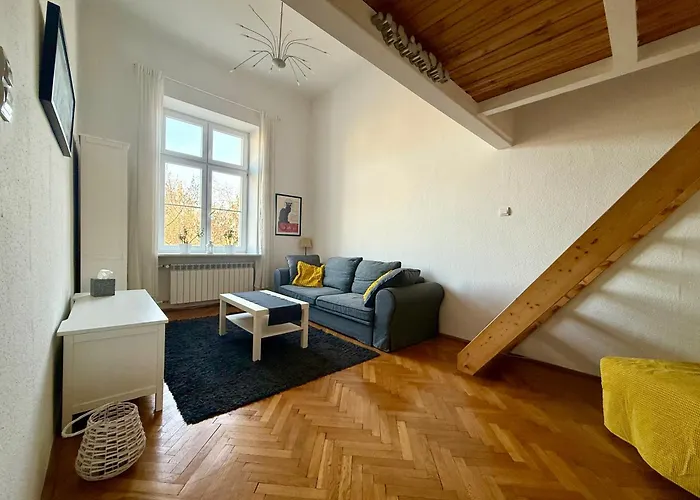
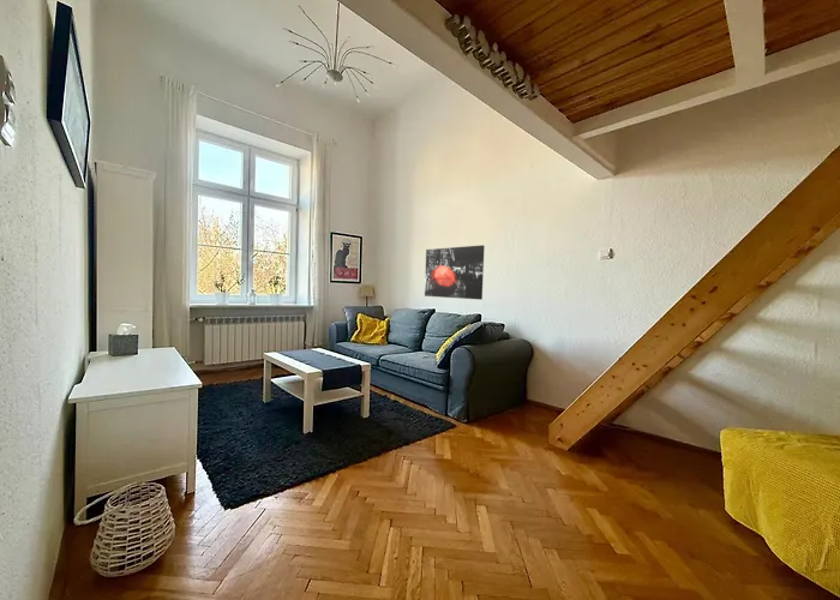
+ wall art [424,244,486,301]
